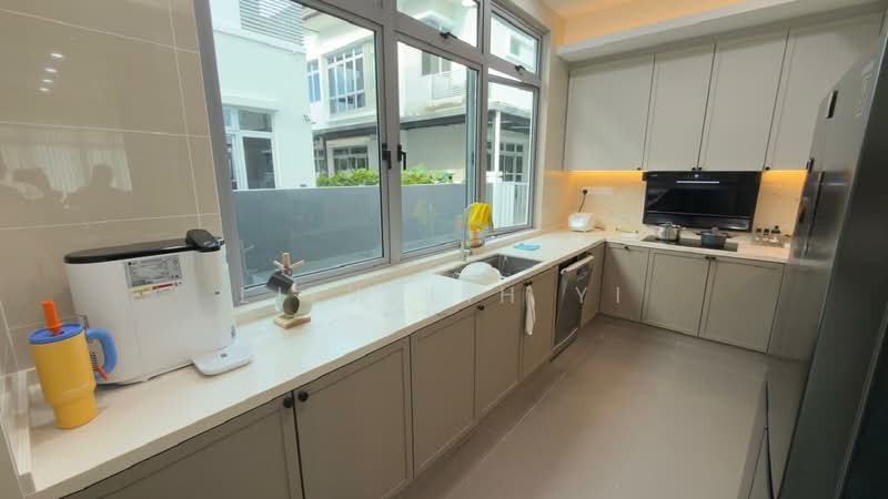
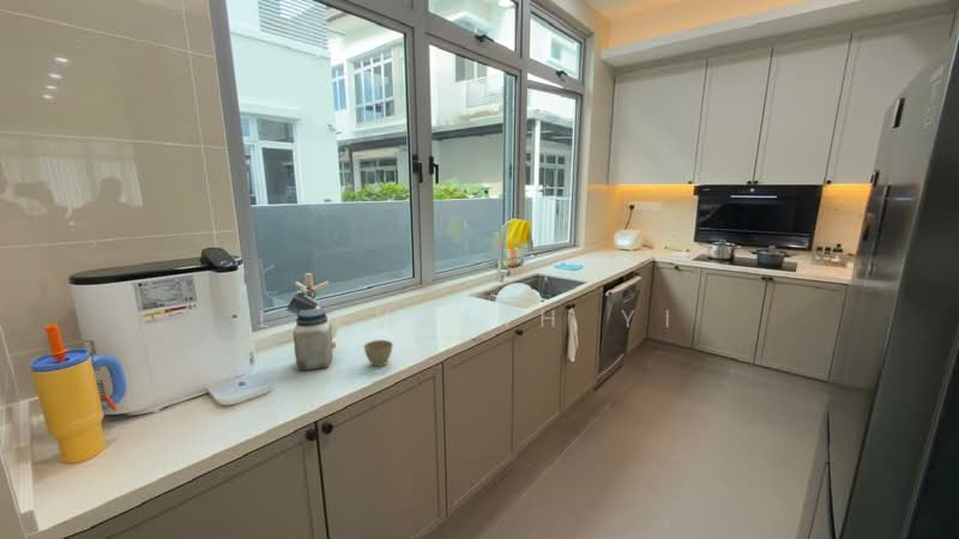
+ jar [292,308,333,371]
+ flower pot [363,339,394,368]
